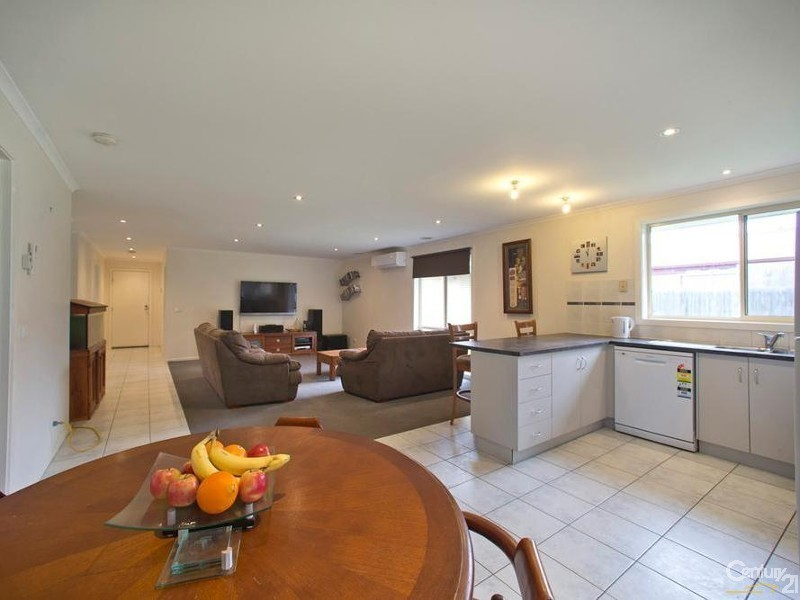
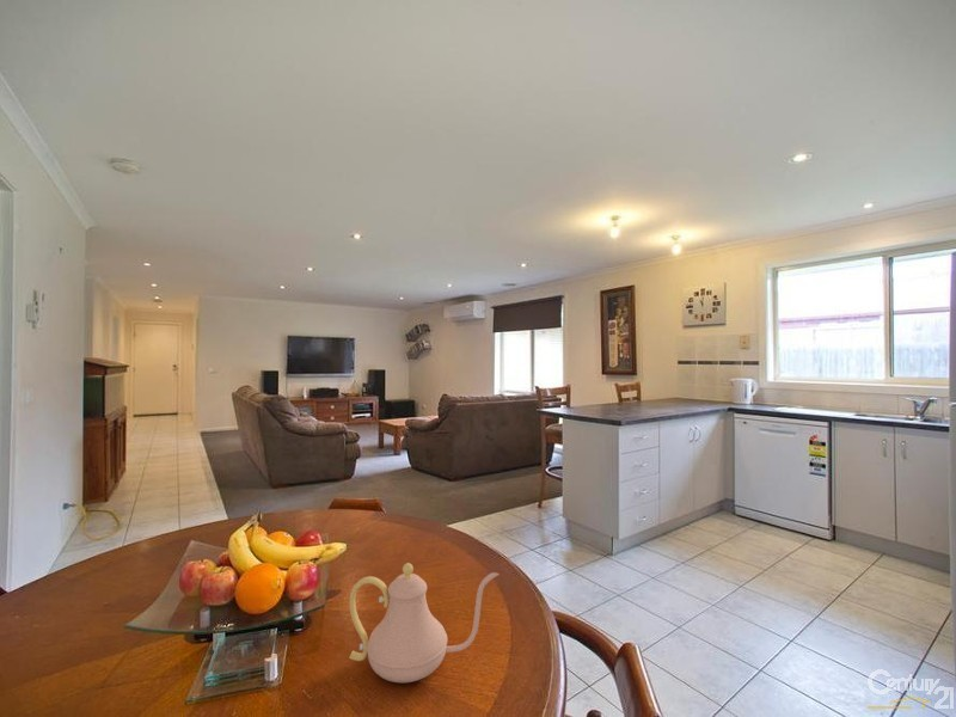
+ teapot [348,562,501,684]
